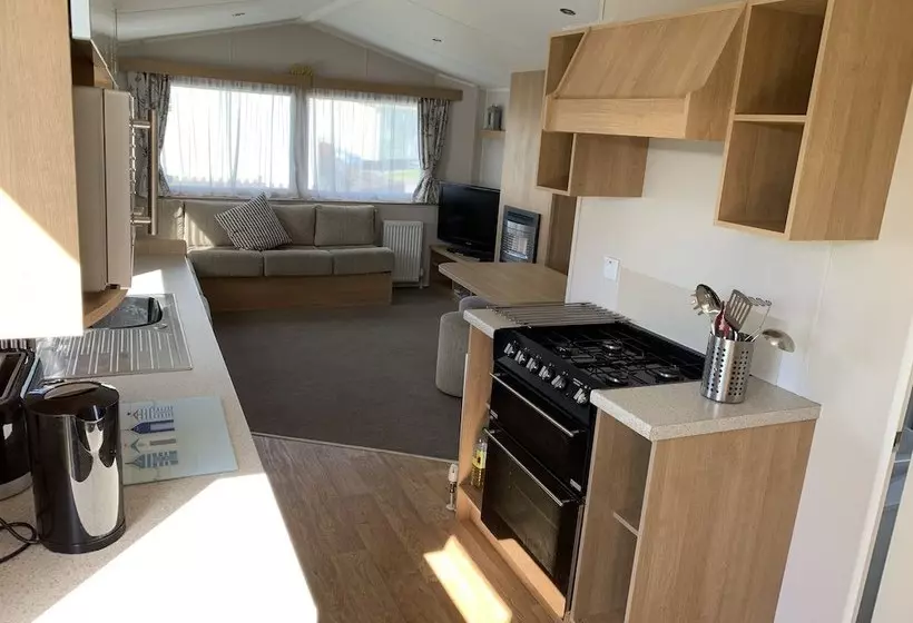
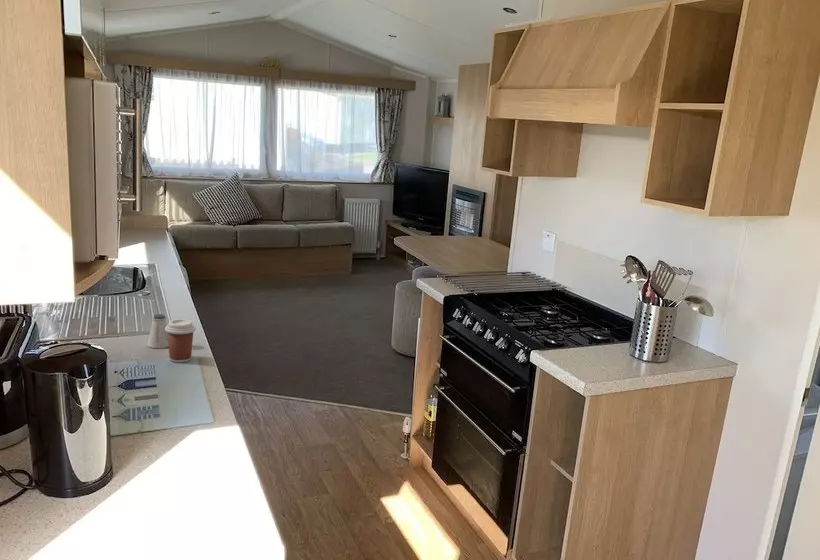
+ saltshaker [147,313,169,349]
+ coffee cup [165,318,197,363]
